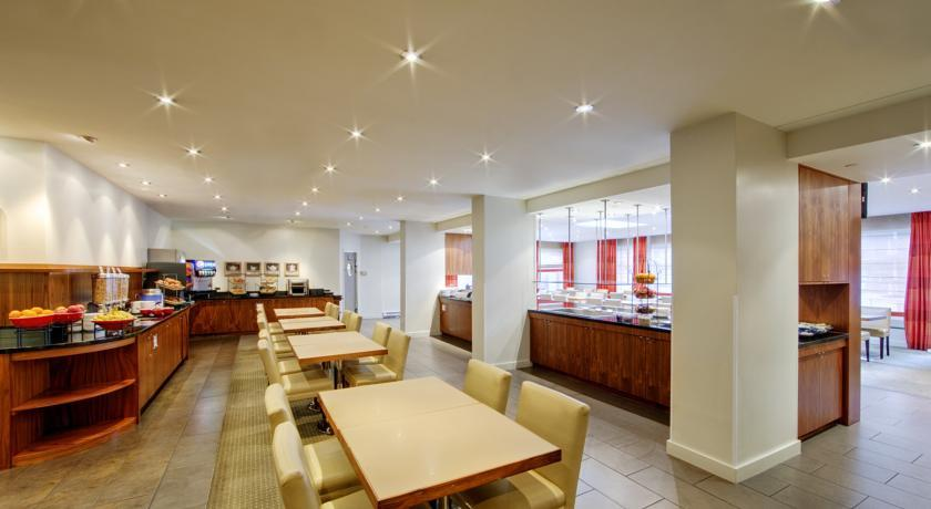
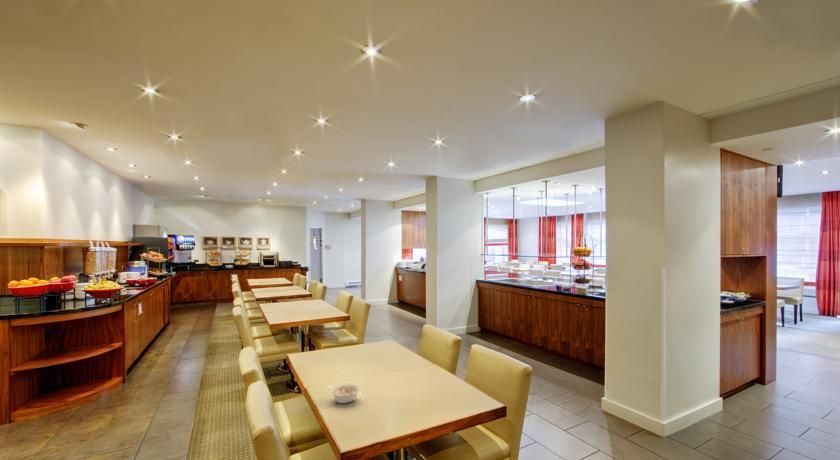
+ legume [327,383,361,405]
